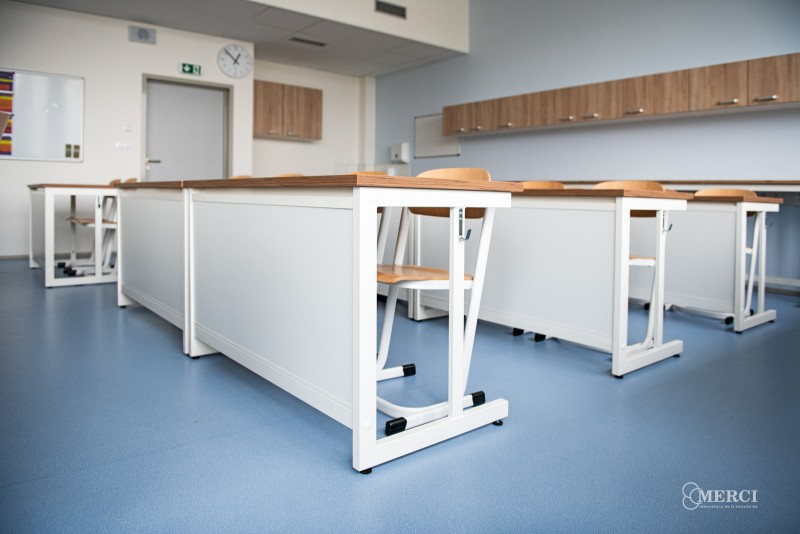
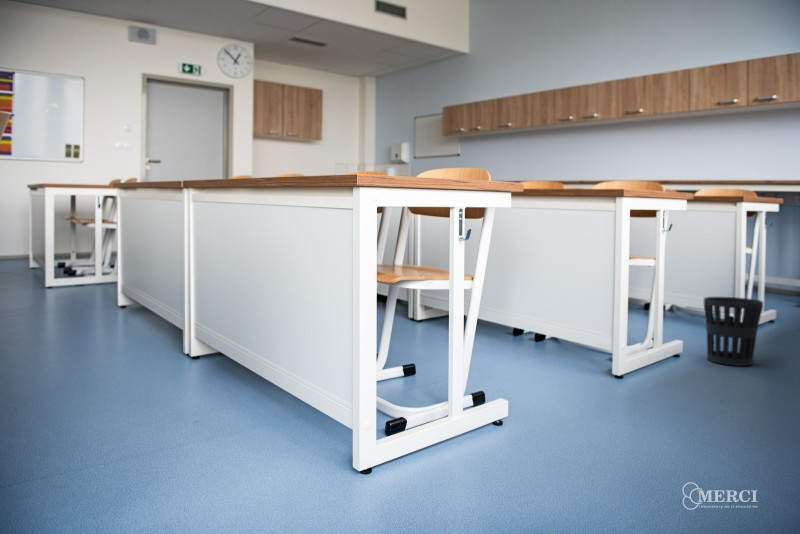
+ wastebasket [703,296,764,367]
